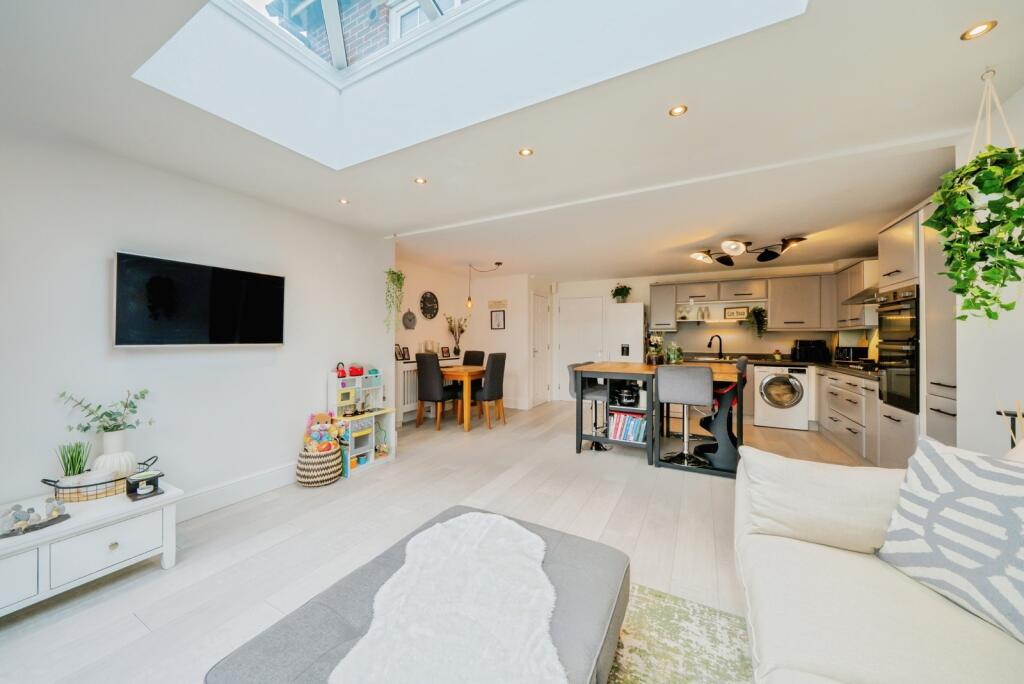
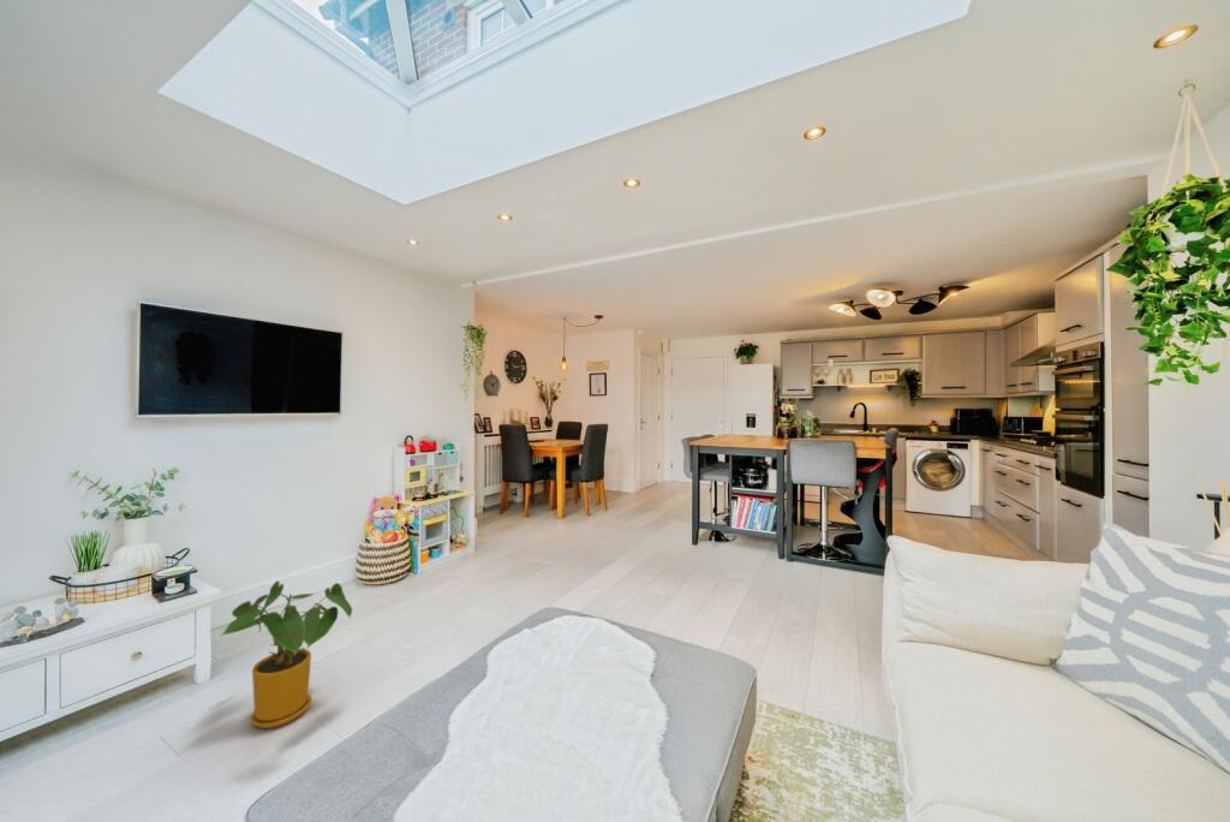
+ house plant [220,579,353,729]
